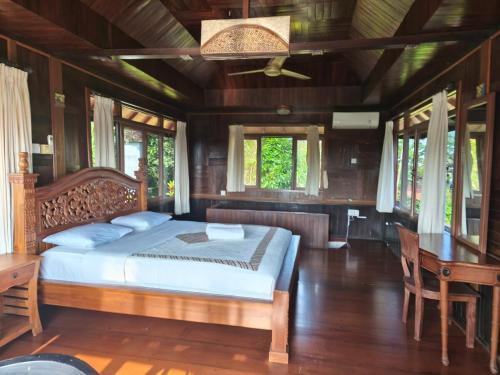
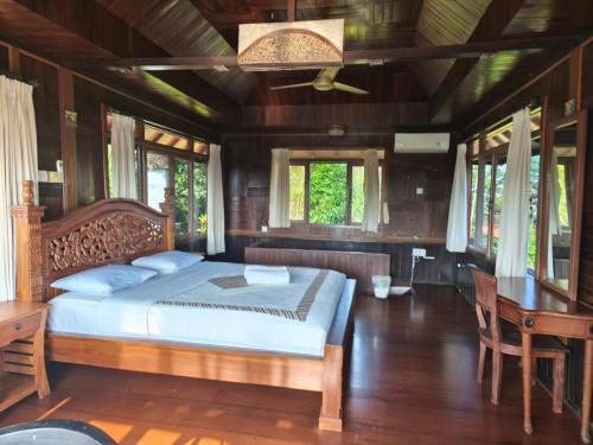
+ waste basket [370,274,393,299]
